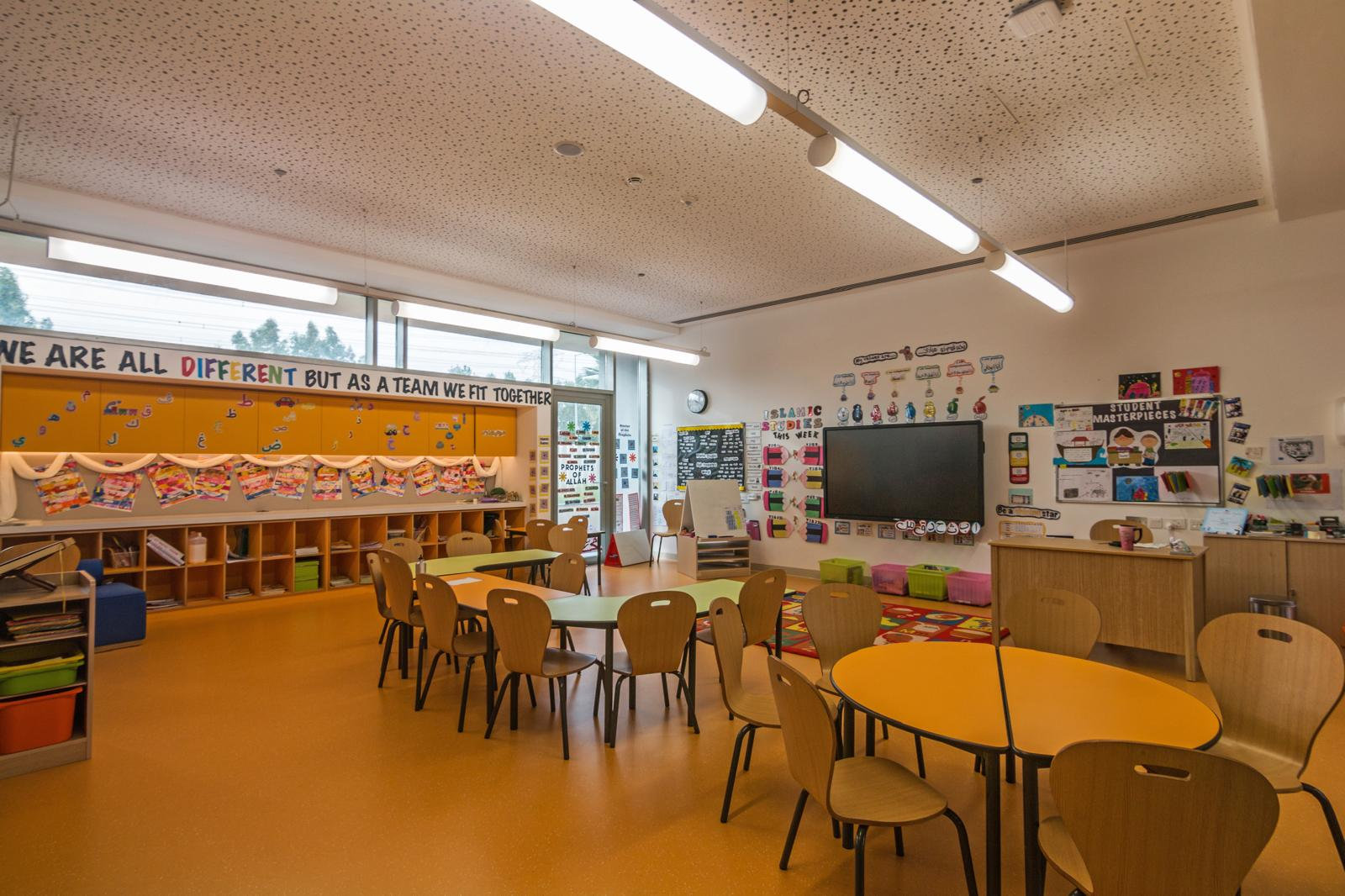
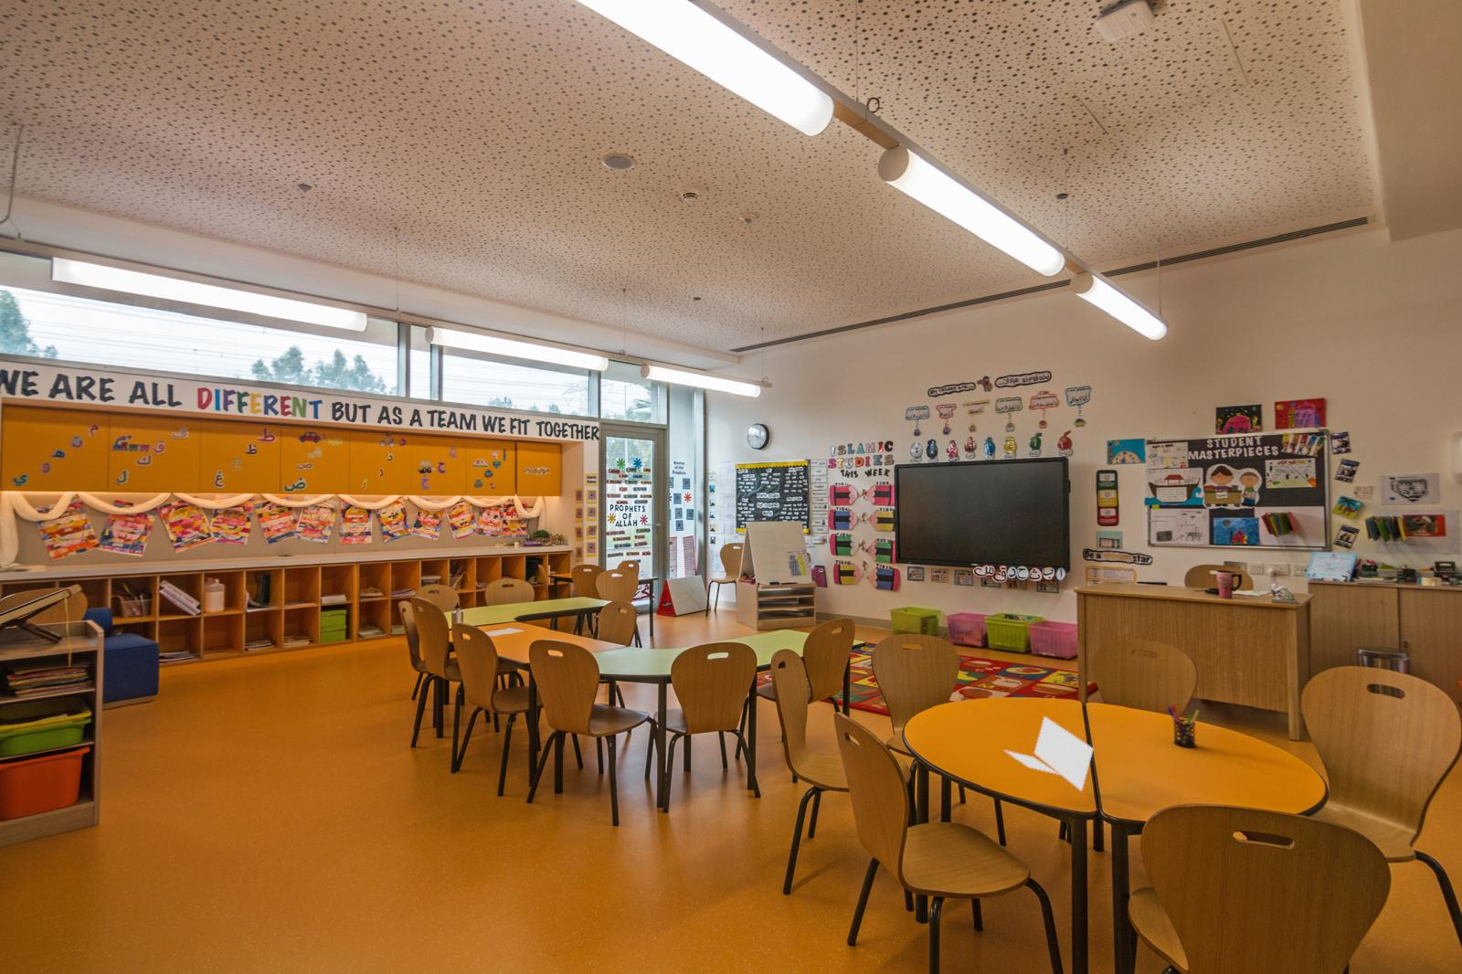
+ pen holder [1166,703,1201,748]
+ papers [1003,715,1095,792]
